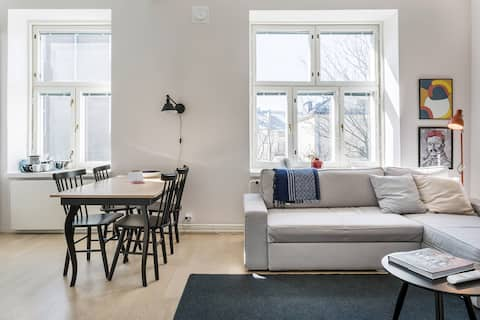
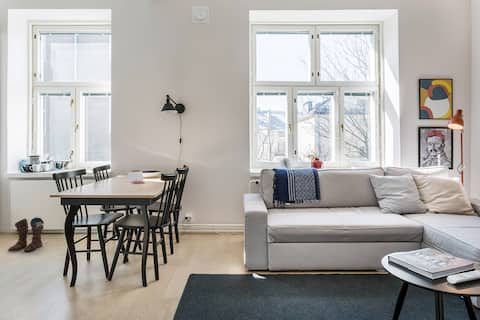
+ boots [7,216,45,252]
